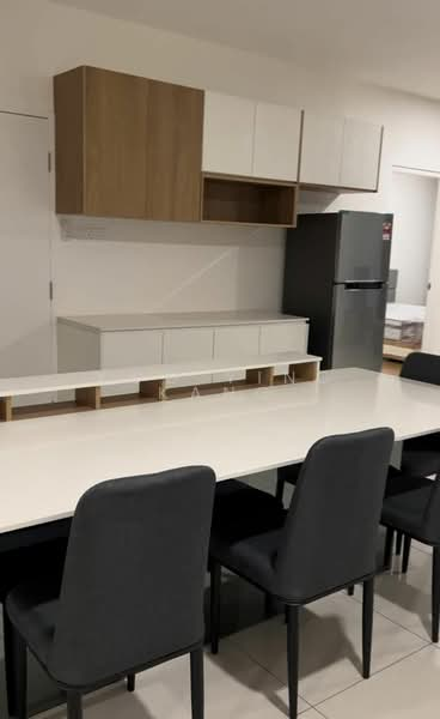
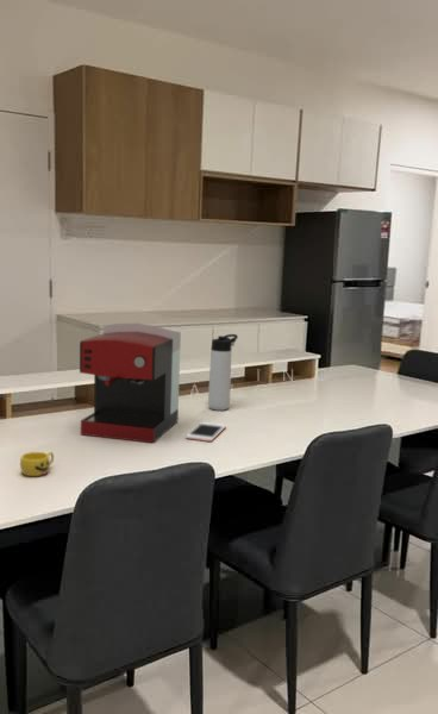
+ thermos bottle [207,333,239,412]
+ cell phone [184,421,227,443]
+ coffee maker [79,322,182,444]
+ cup [19,451,55,477]
